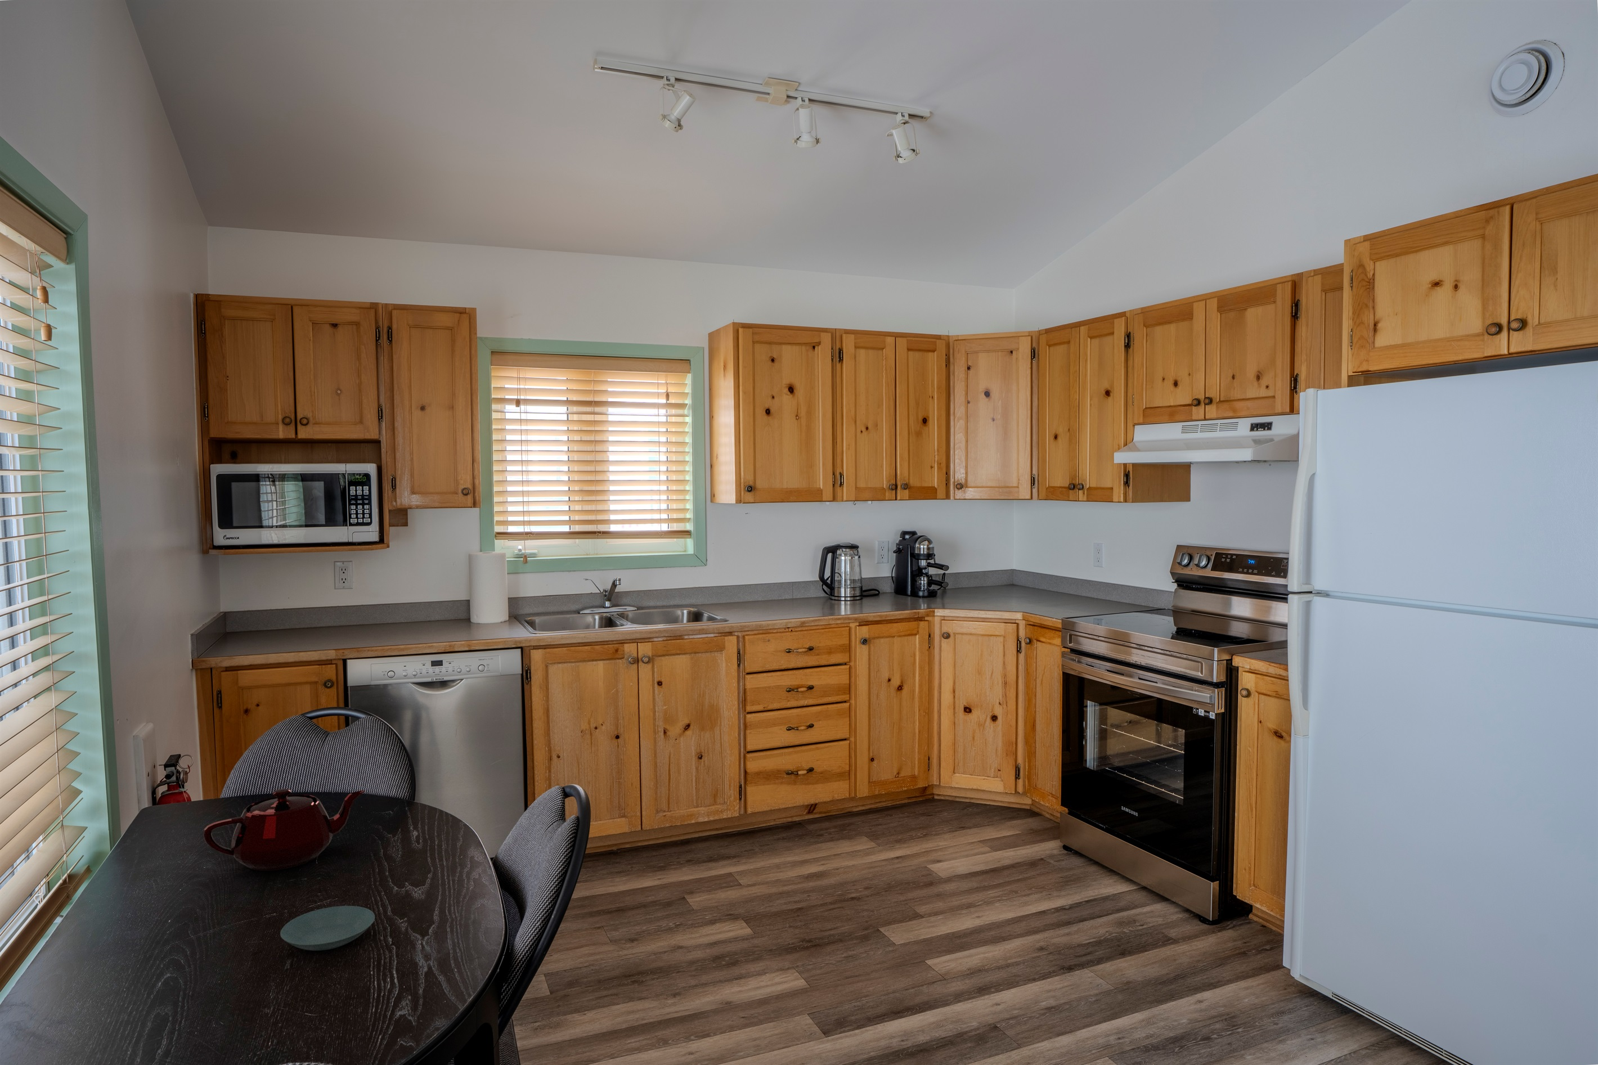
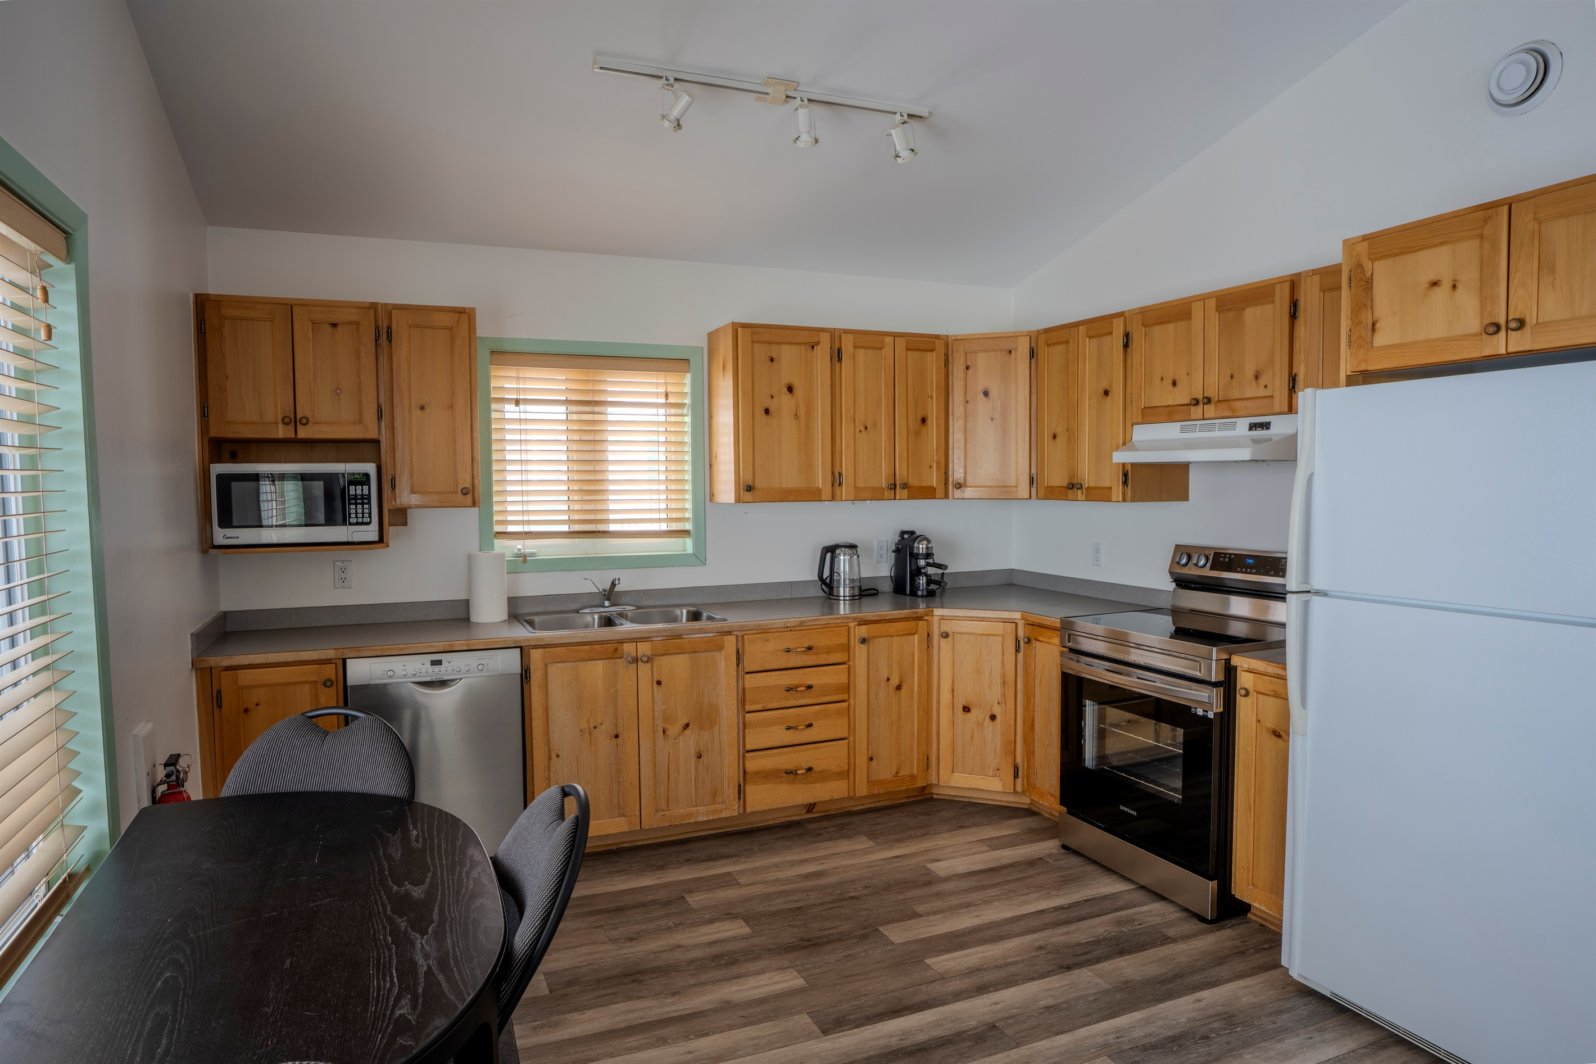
- saucer [279,906,376,951]
- teapot [202,788,366,871]
